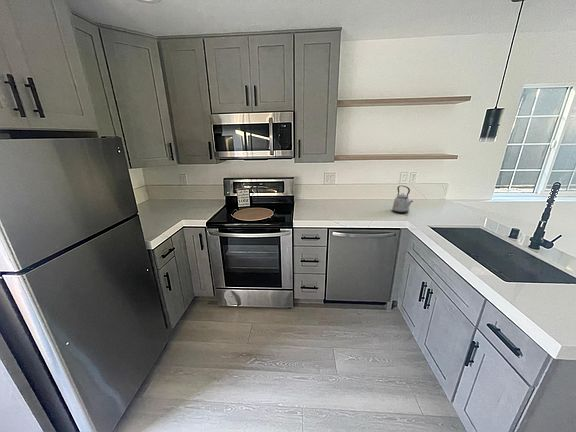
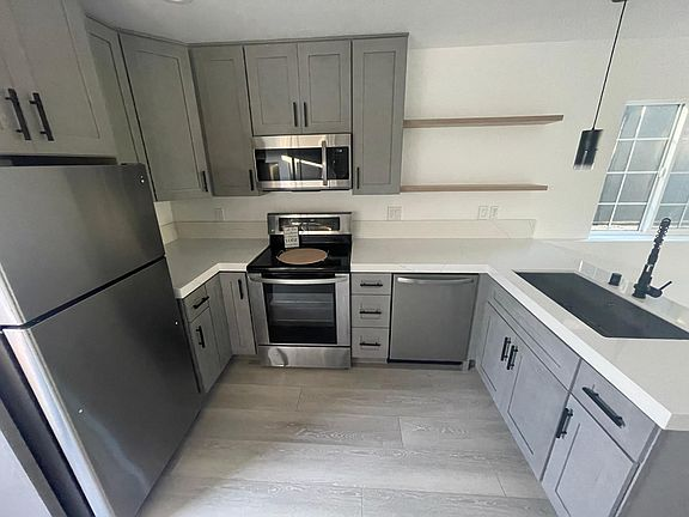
- kettle [391,185,414,214]
